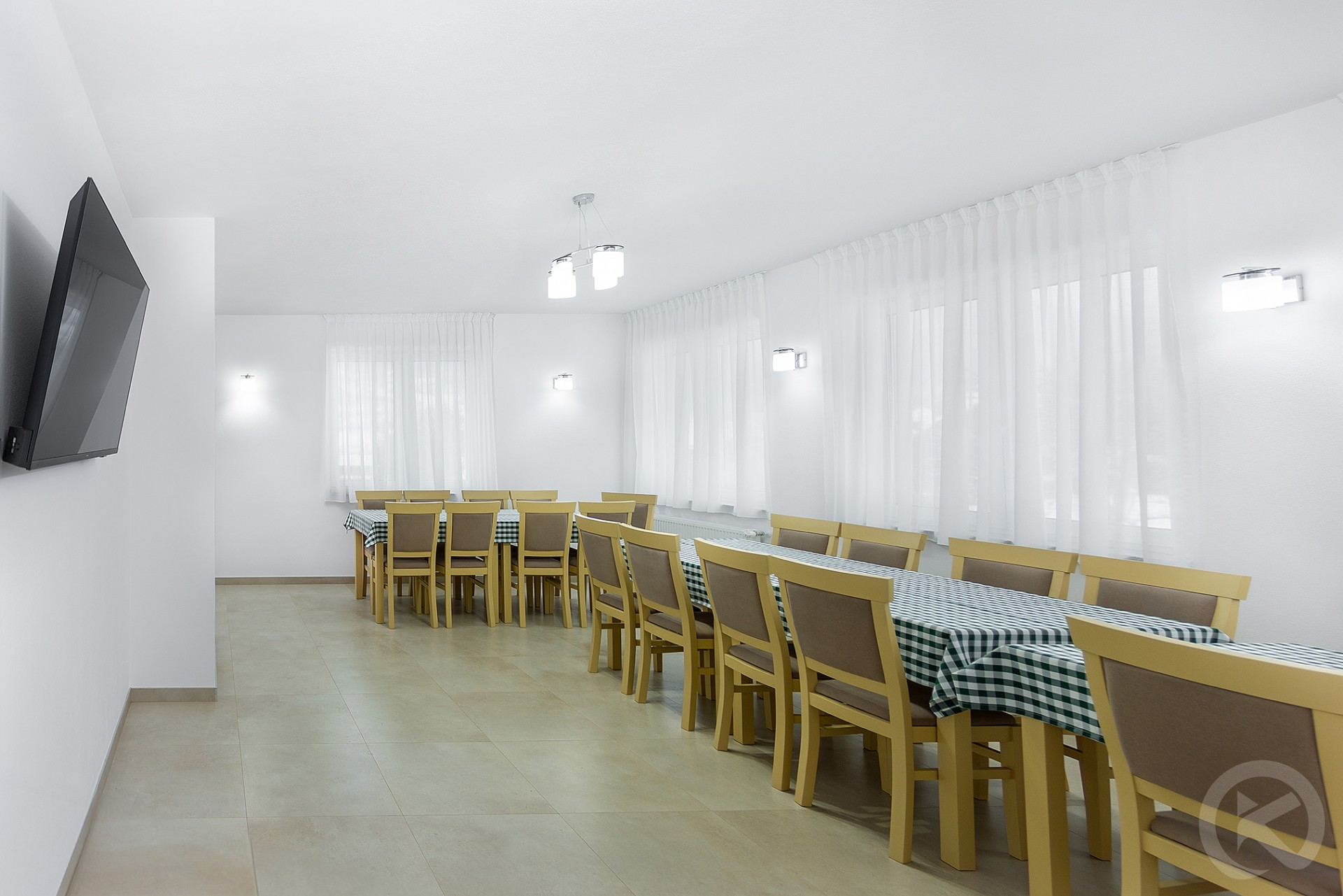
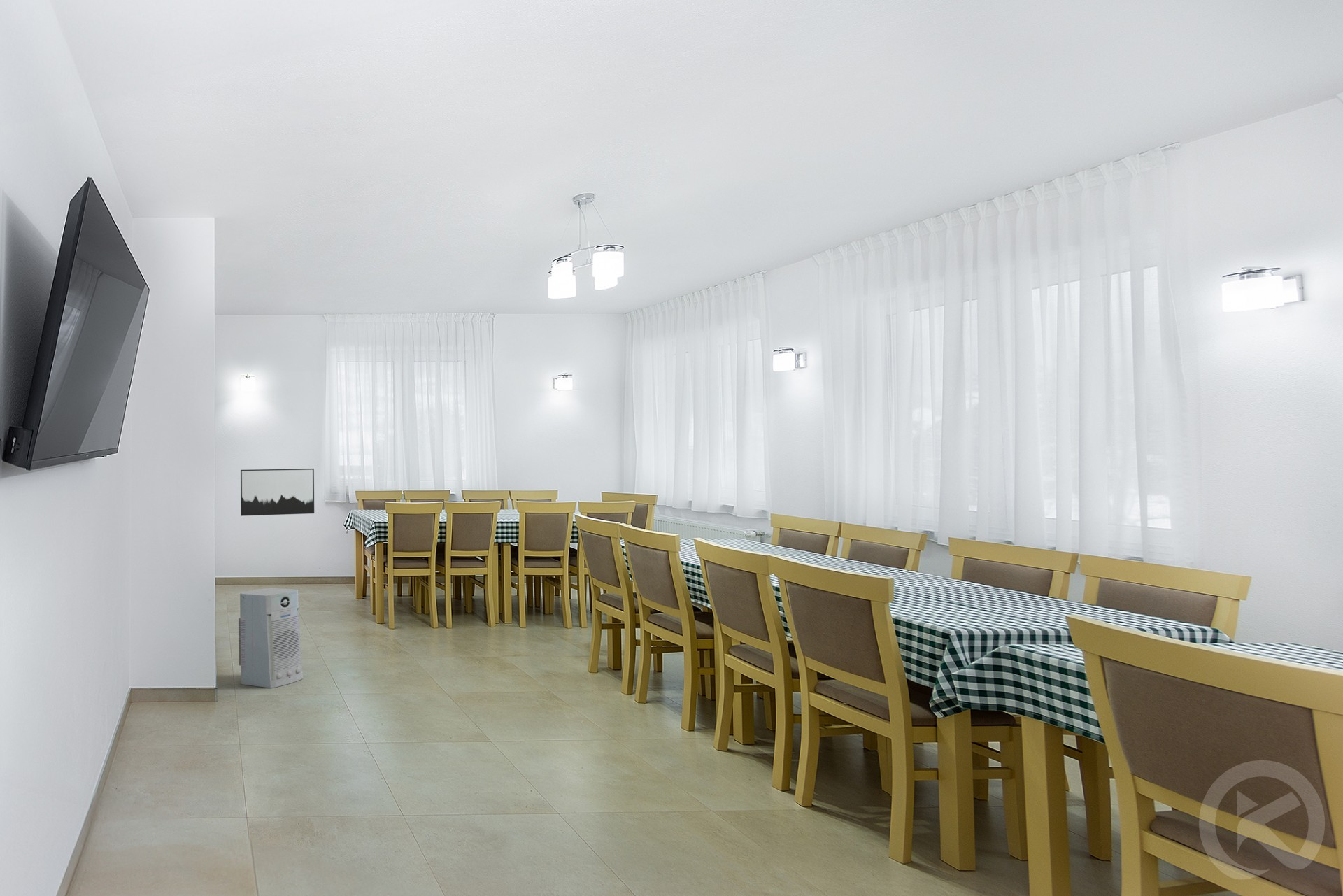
+ air purifier [238,587,304,689]
+ wall art [240,468,315,517]
